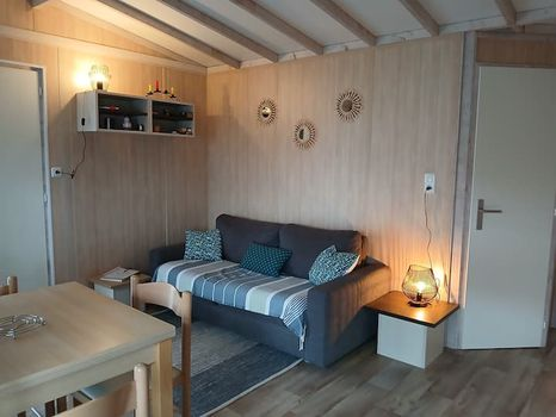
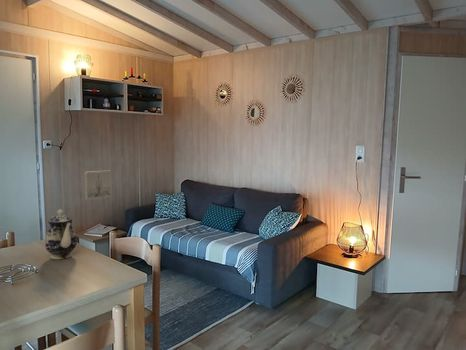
+ teapot [44,208,78,260]
+ wall art [84,170,112,201]
